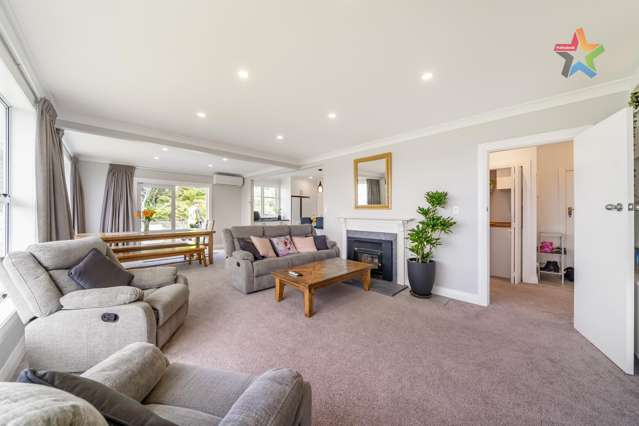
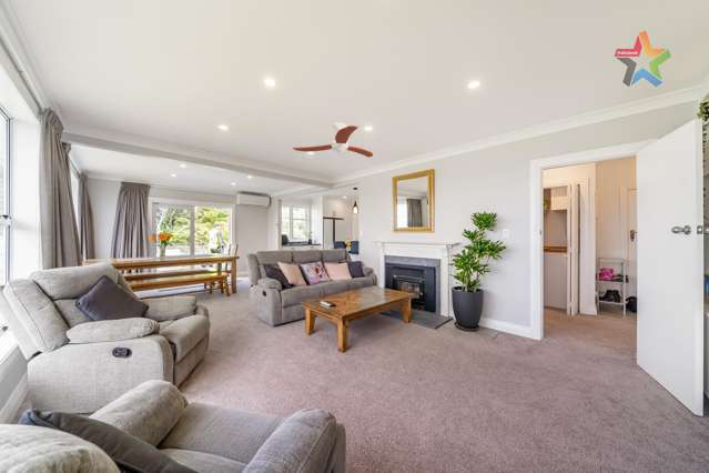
+ ceiling fan [292,122,374,159]
